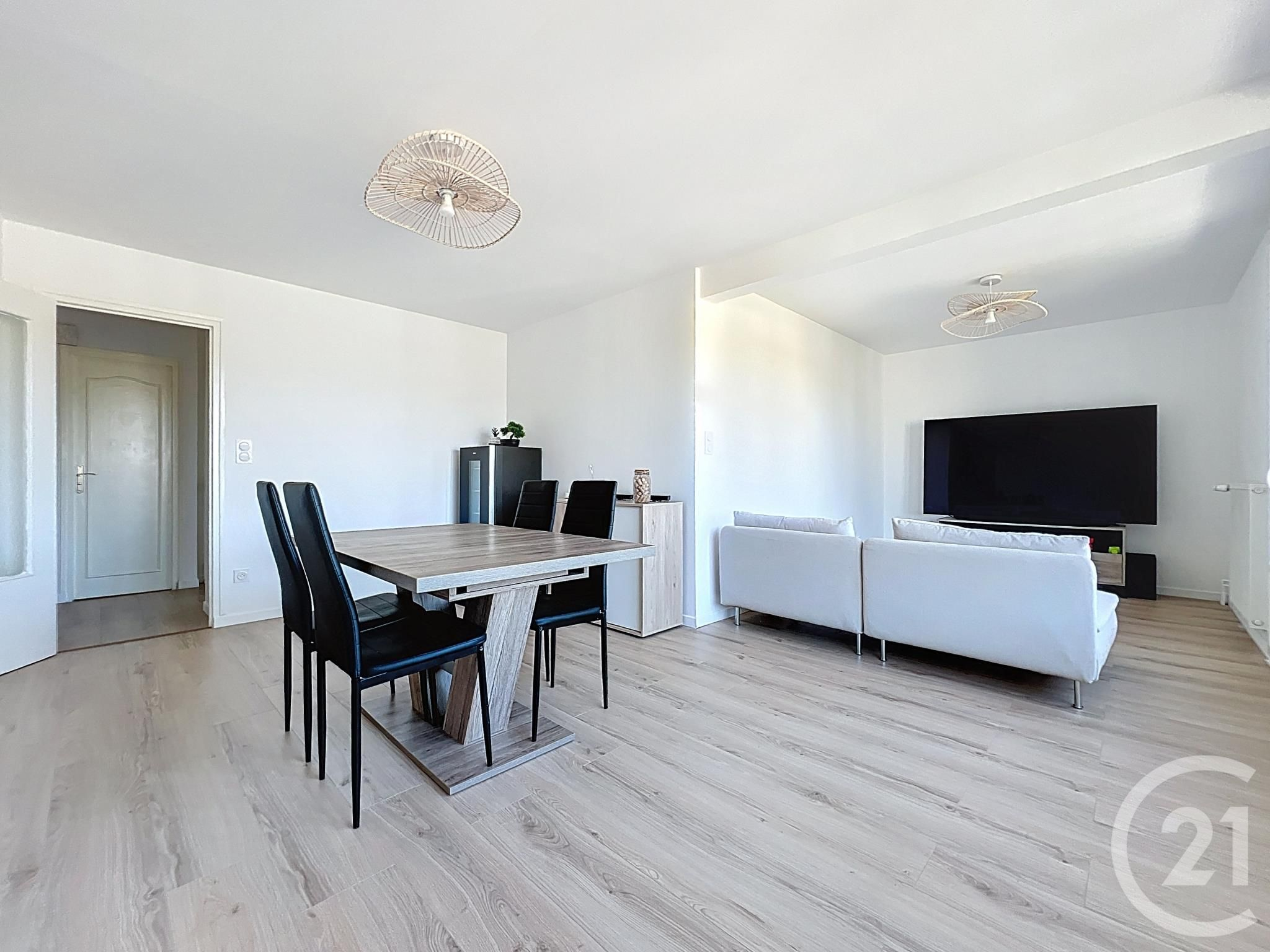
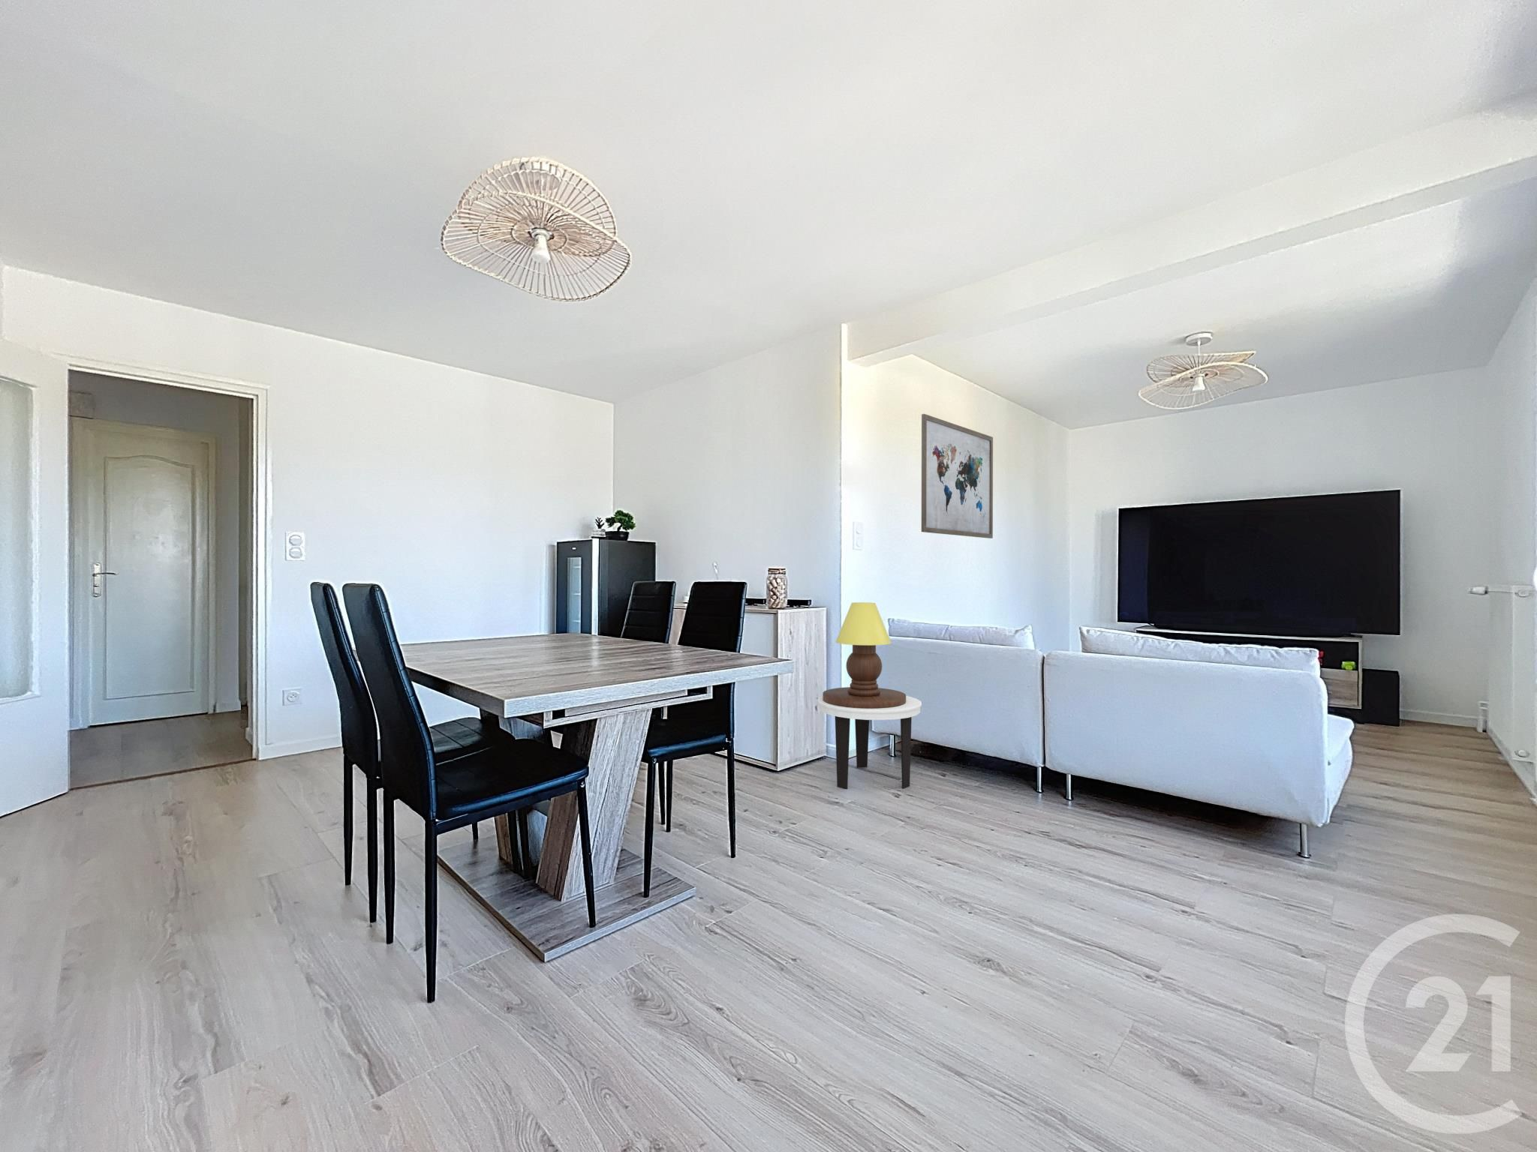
+ side table [817,696,922,790]
+ table lamp [822,601,906,709]
+ wall art [921,414,994,540]
